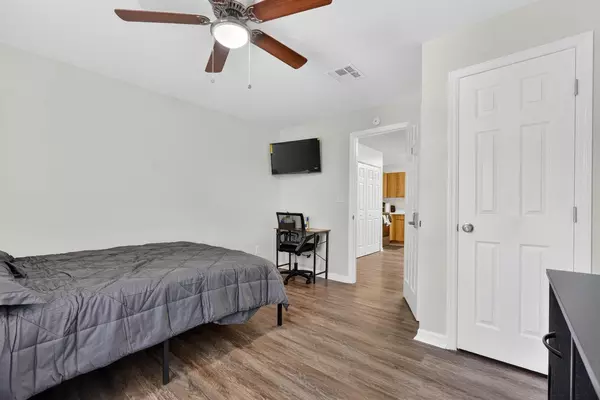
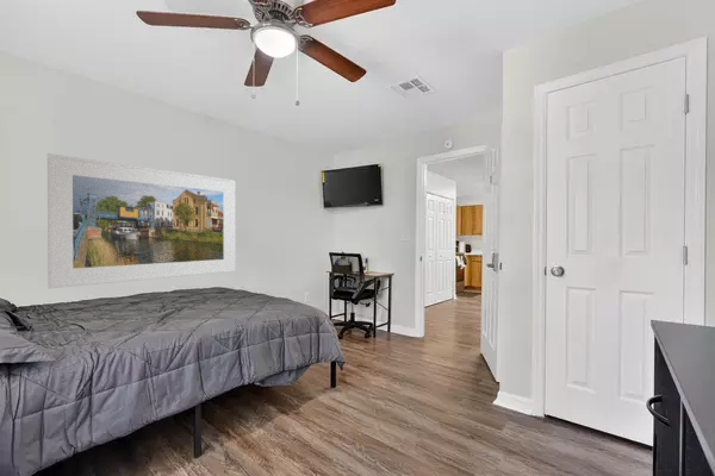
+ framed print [46,152,237,289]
